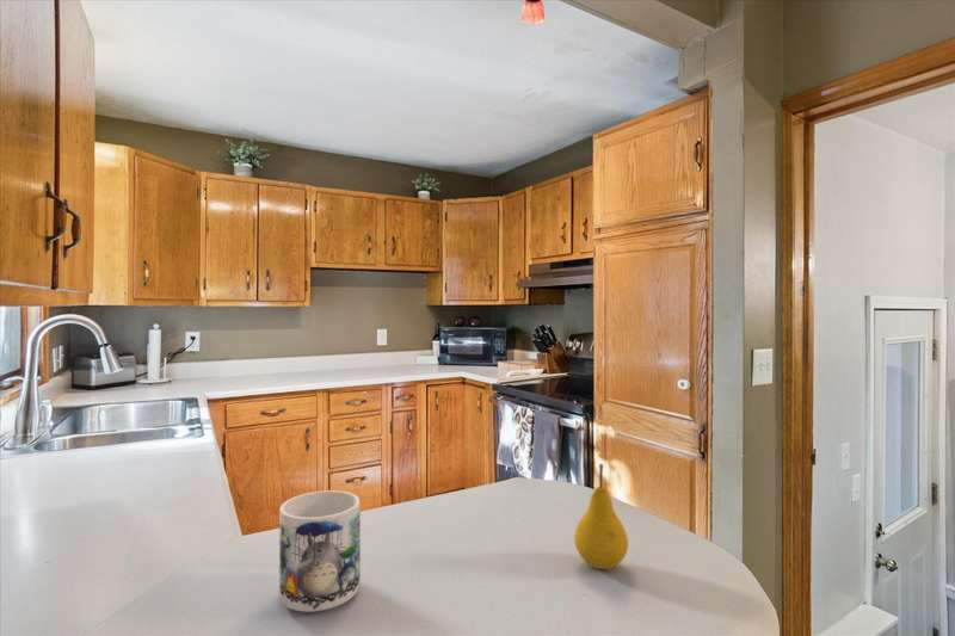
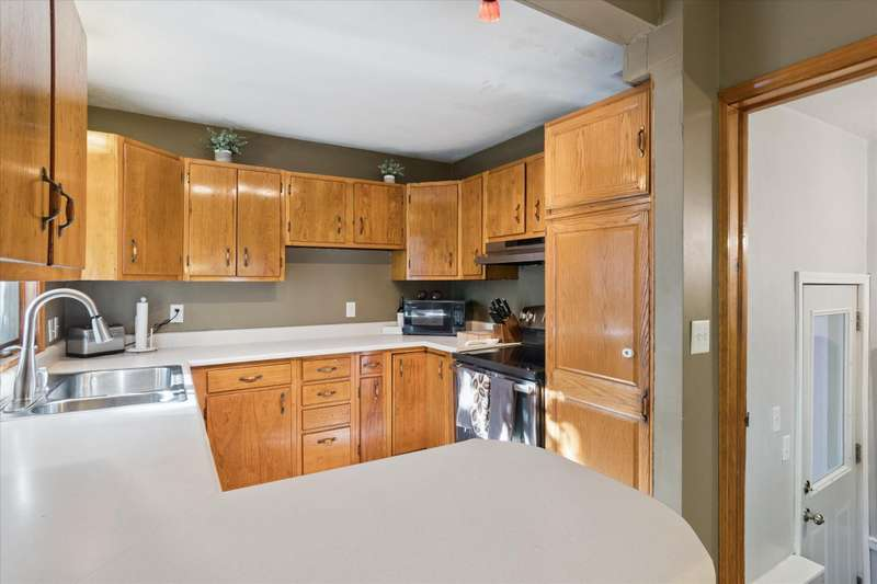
- fruit [573,463,629,570]
- mug [278,489,362,613]
